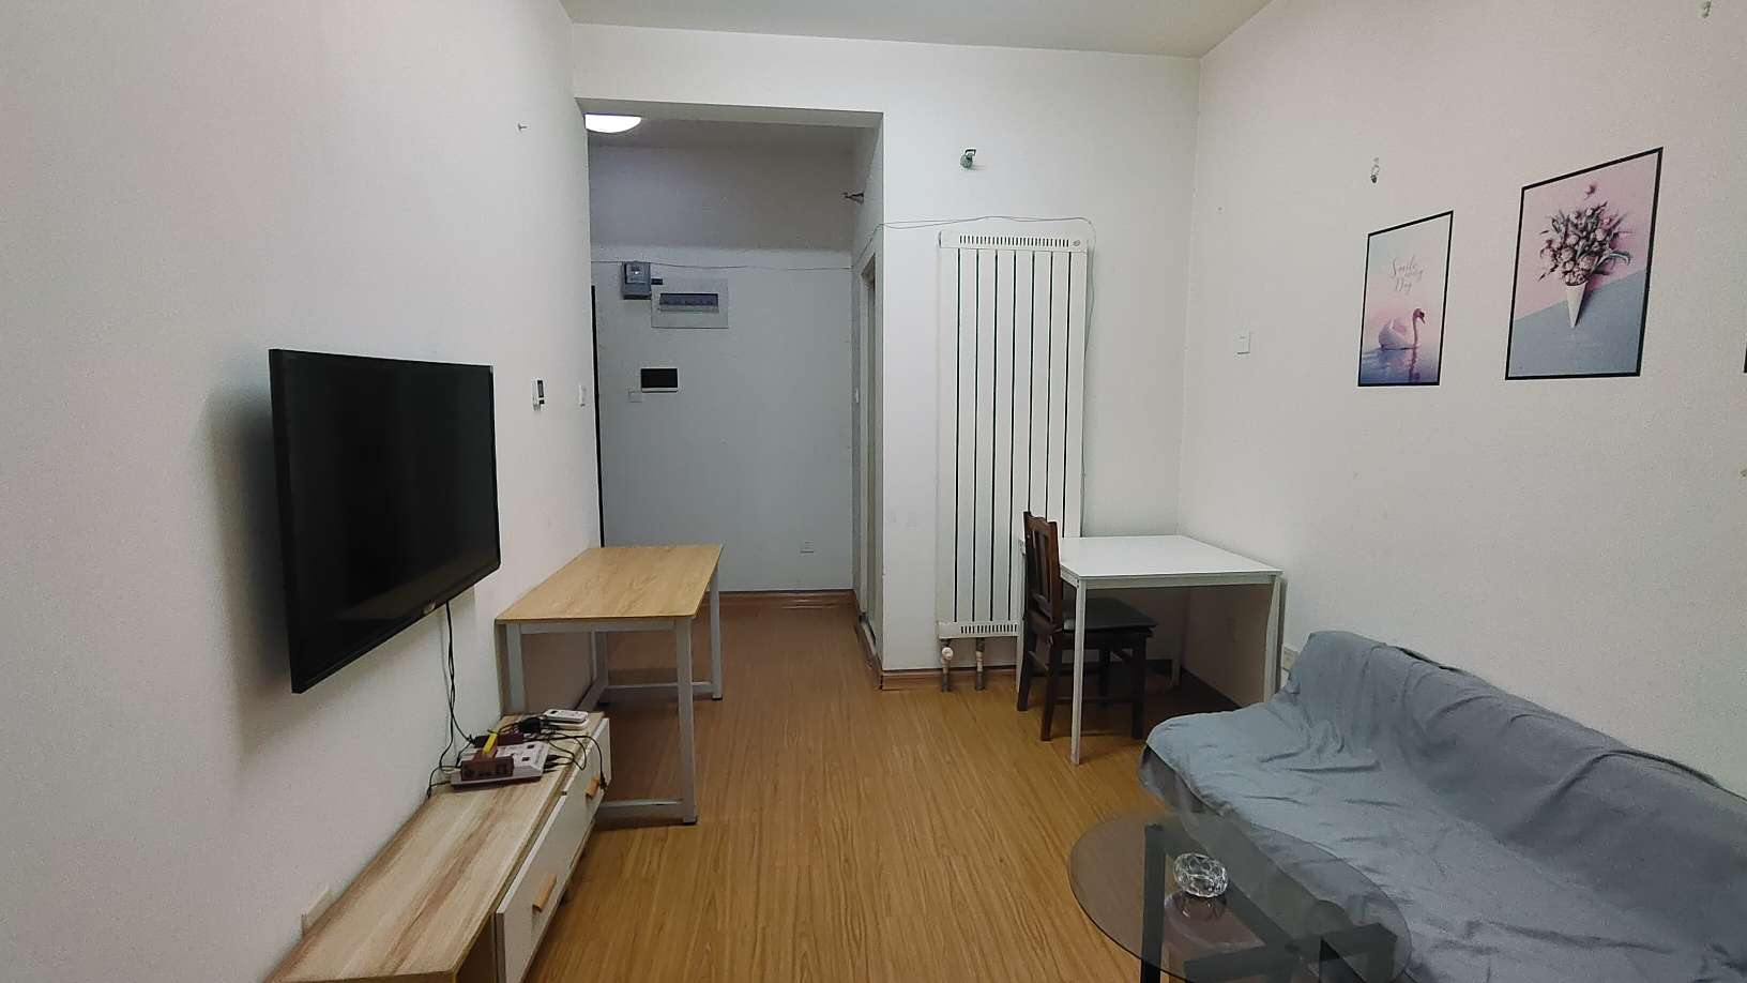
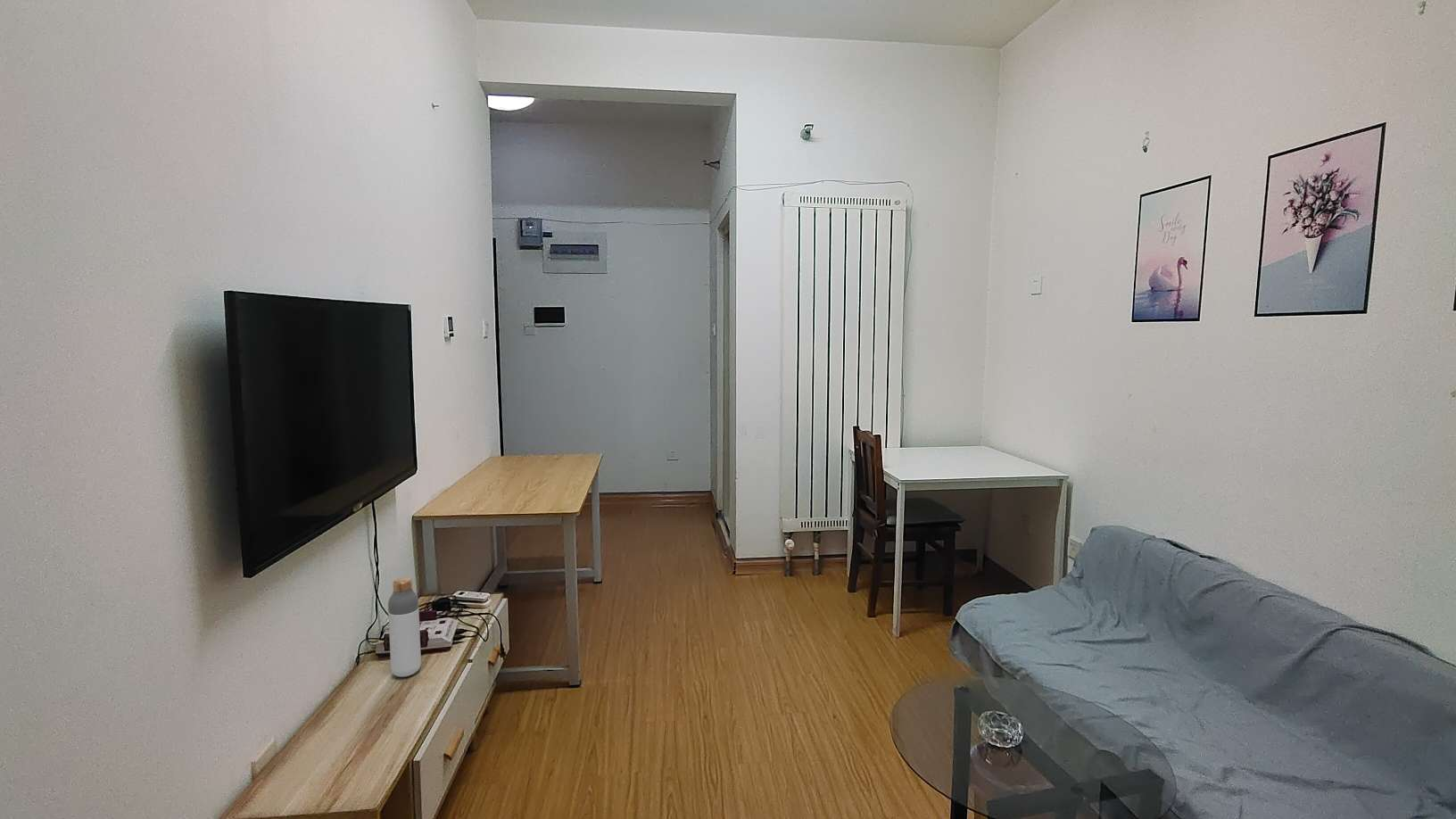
+ bottle [387,576,422,678]
